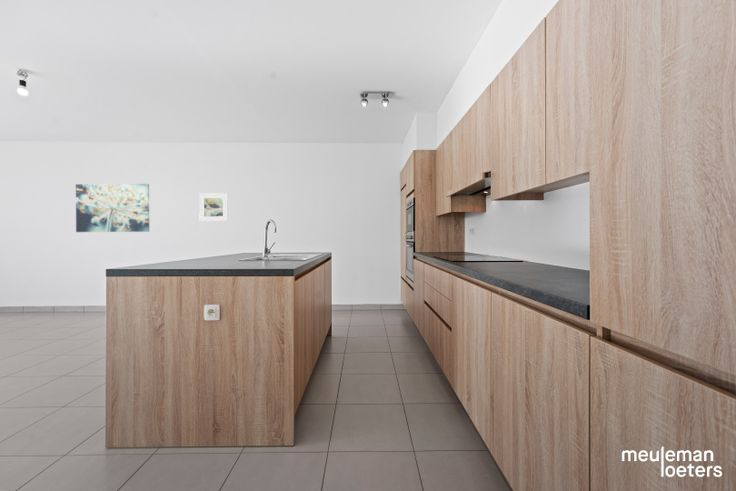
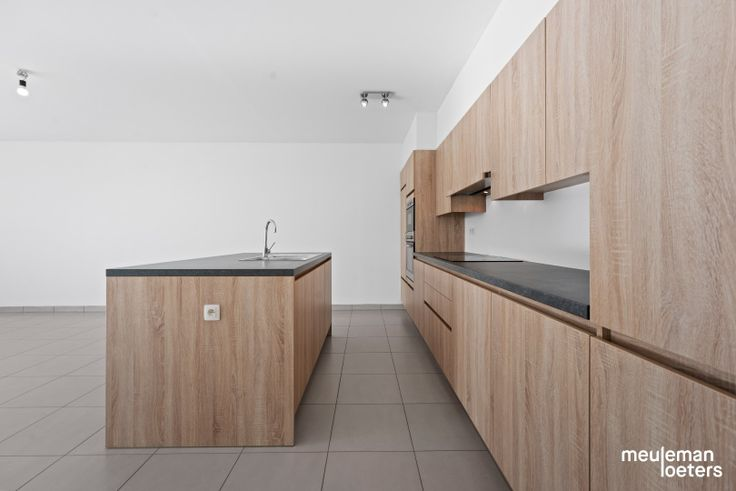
- wall art [75,183,150,233]
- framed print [198,192,229,222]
